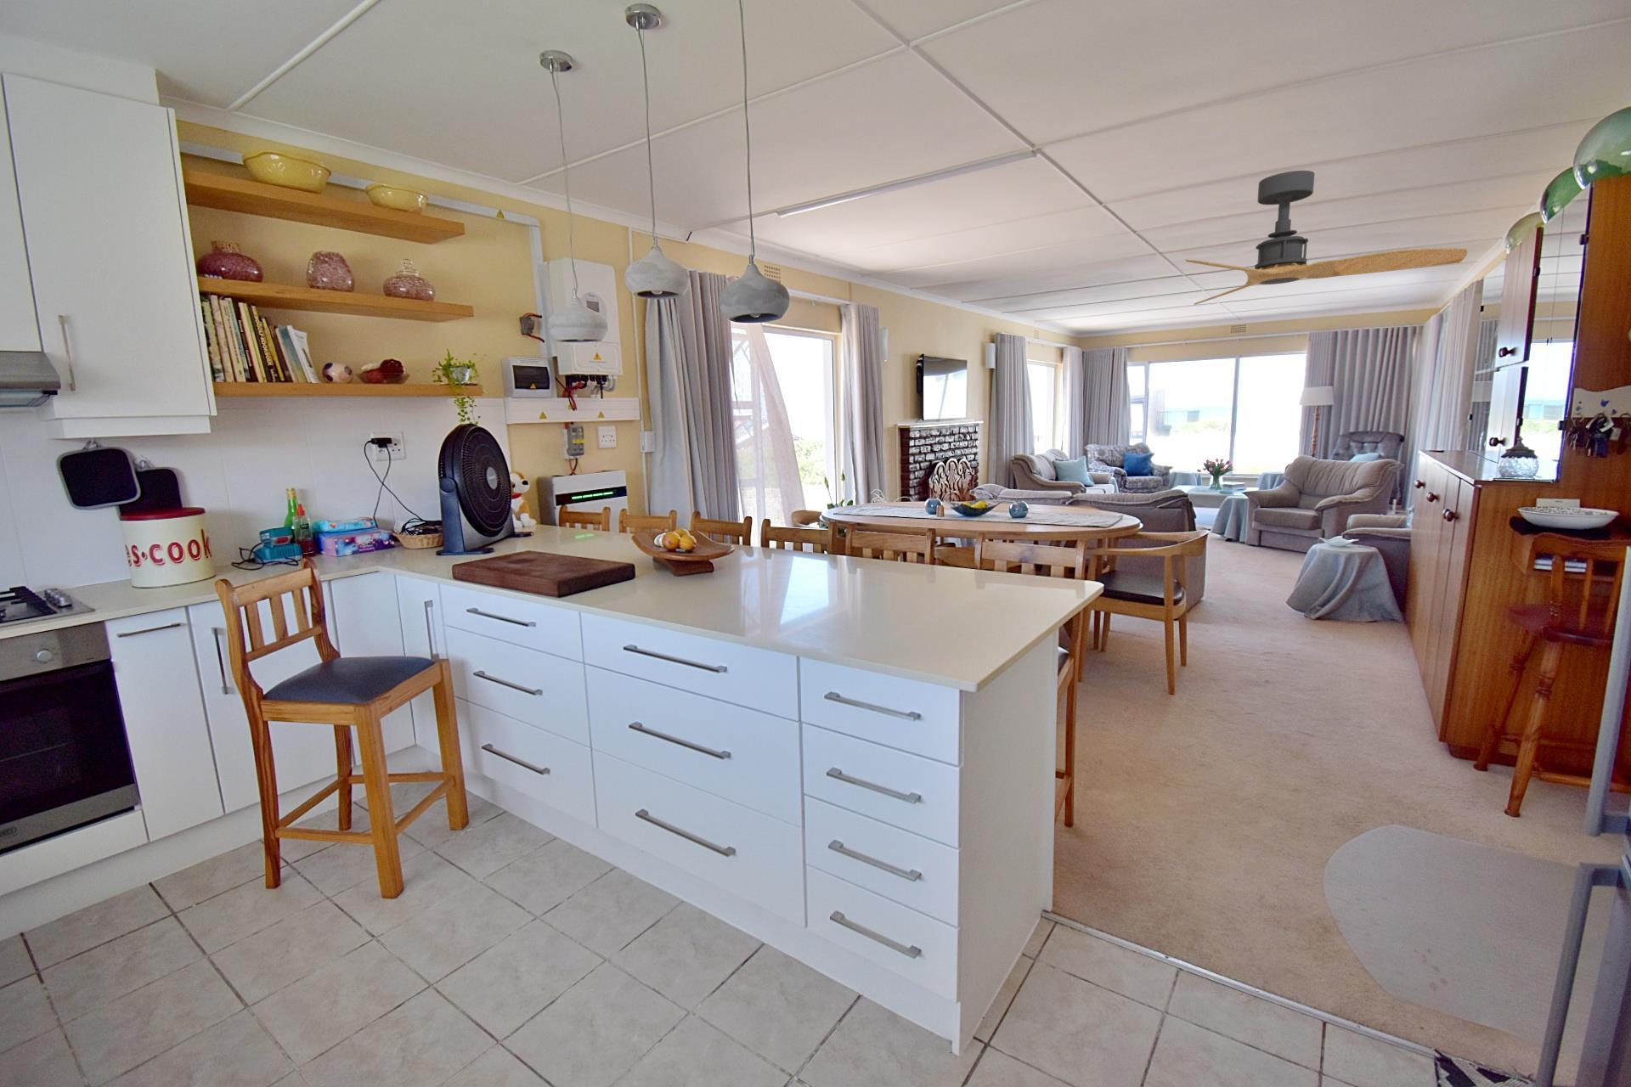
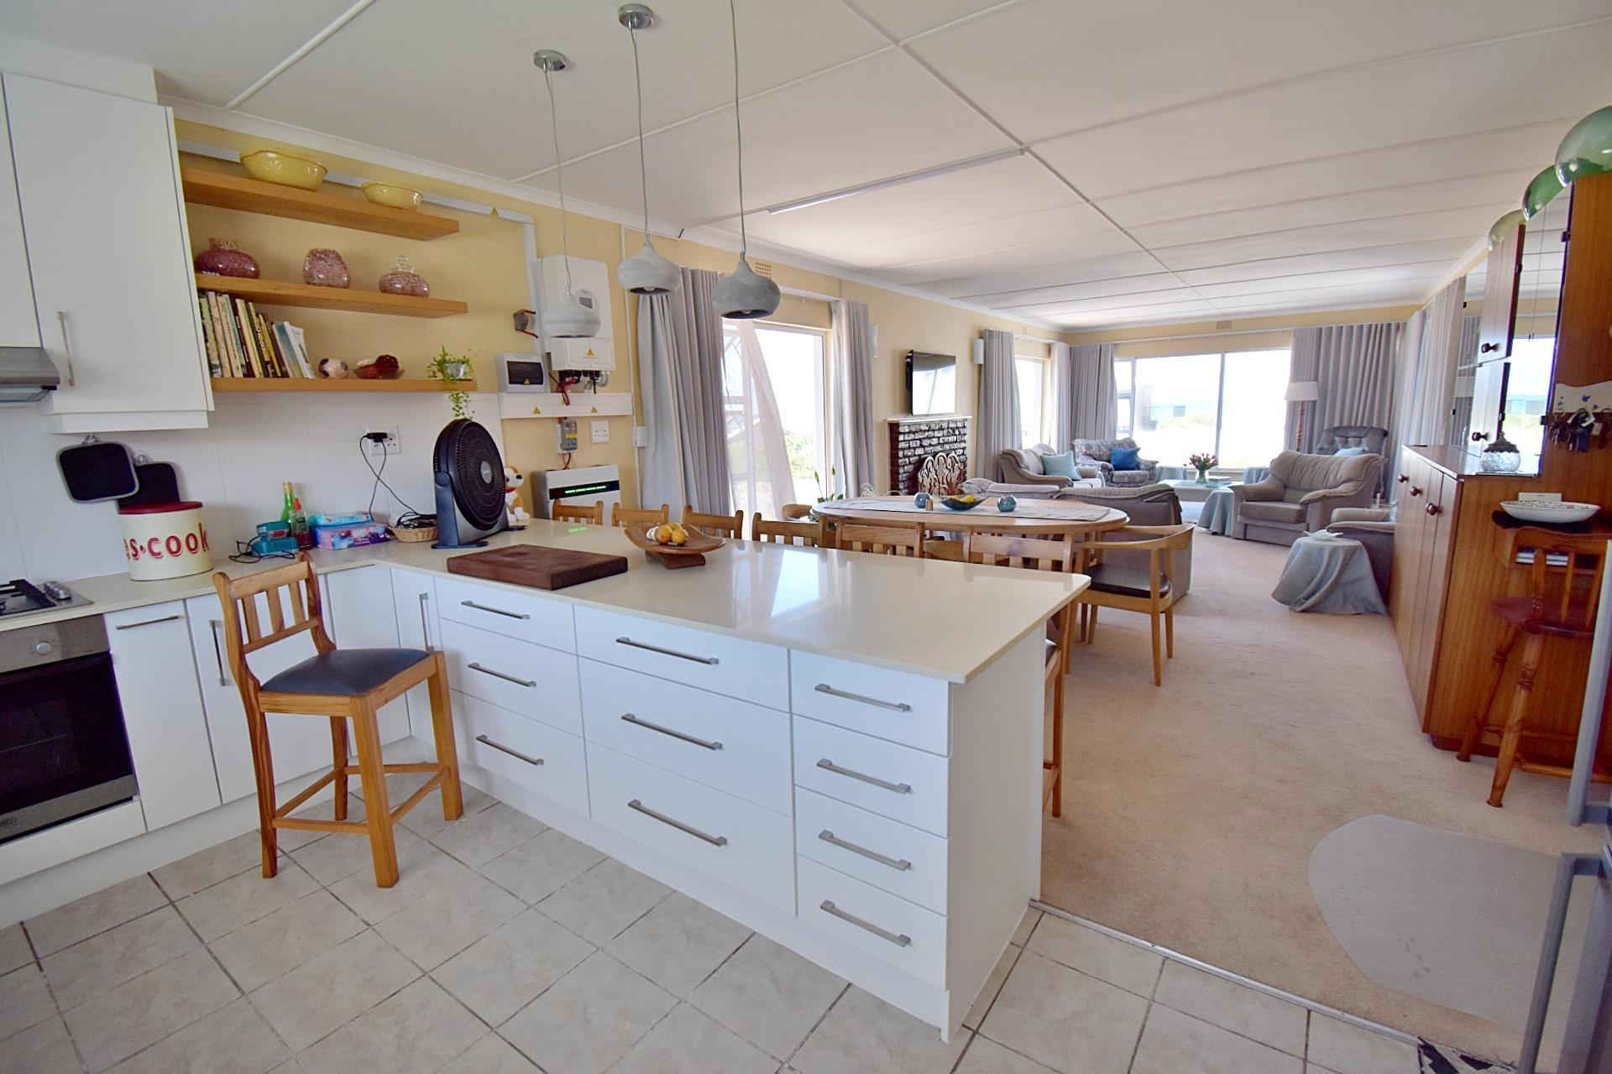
- ceiling fan [1186,170,1468,306]
